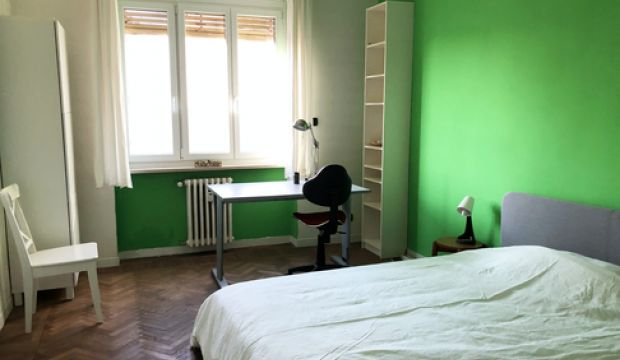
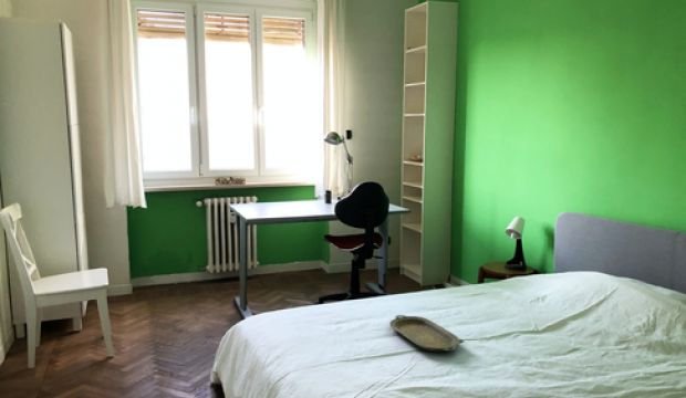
+ serving tray [388,314,466,353]
